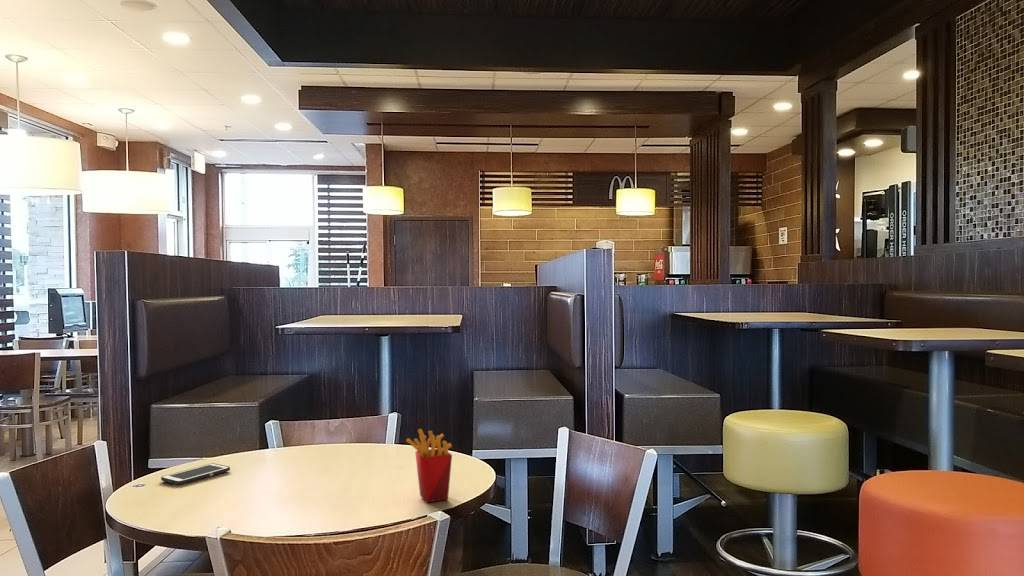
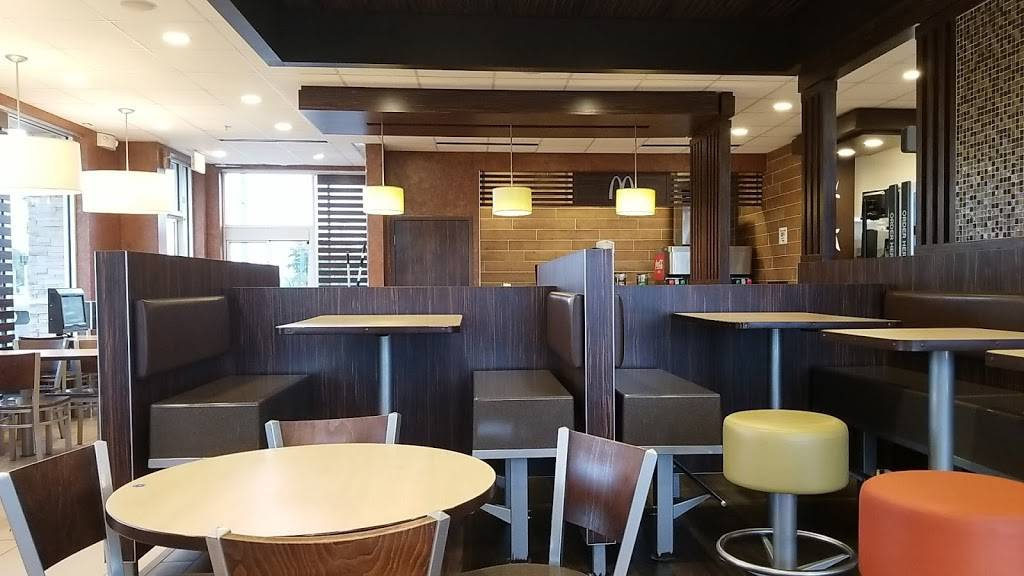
- french fries [405,428,453,504]
- cell phone [160,462,231,486]
